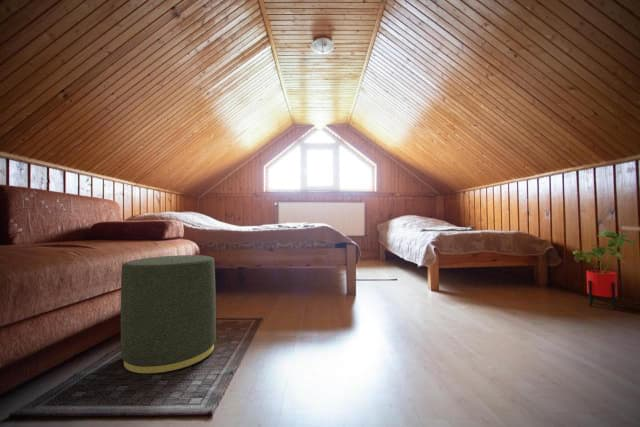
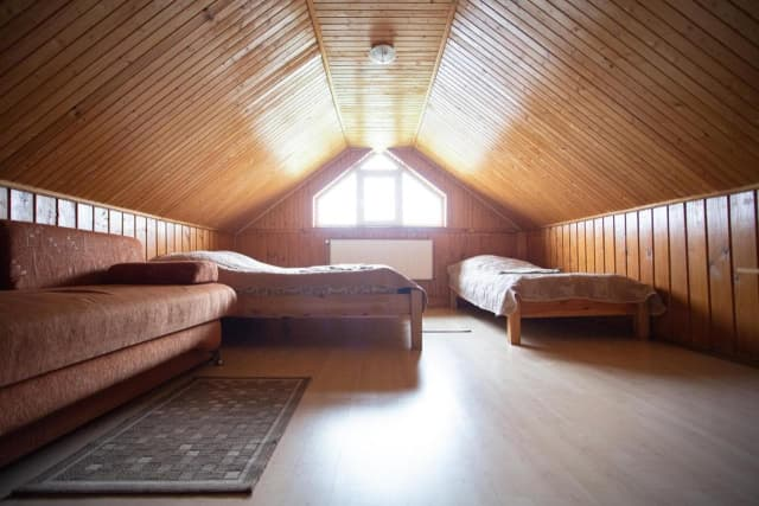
- house plant [572,230,638,310]
- ottoman [120,254,217,375]
